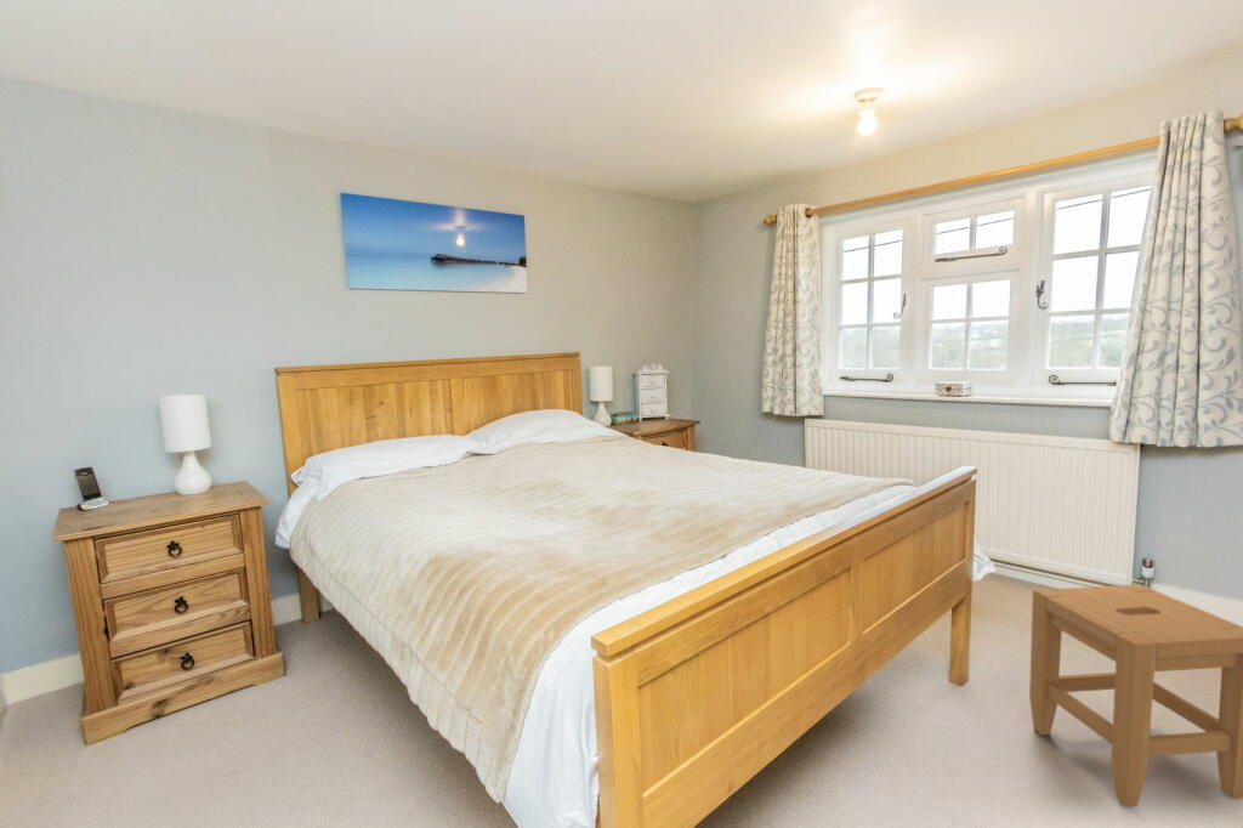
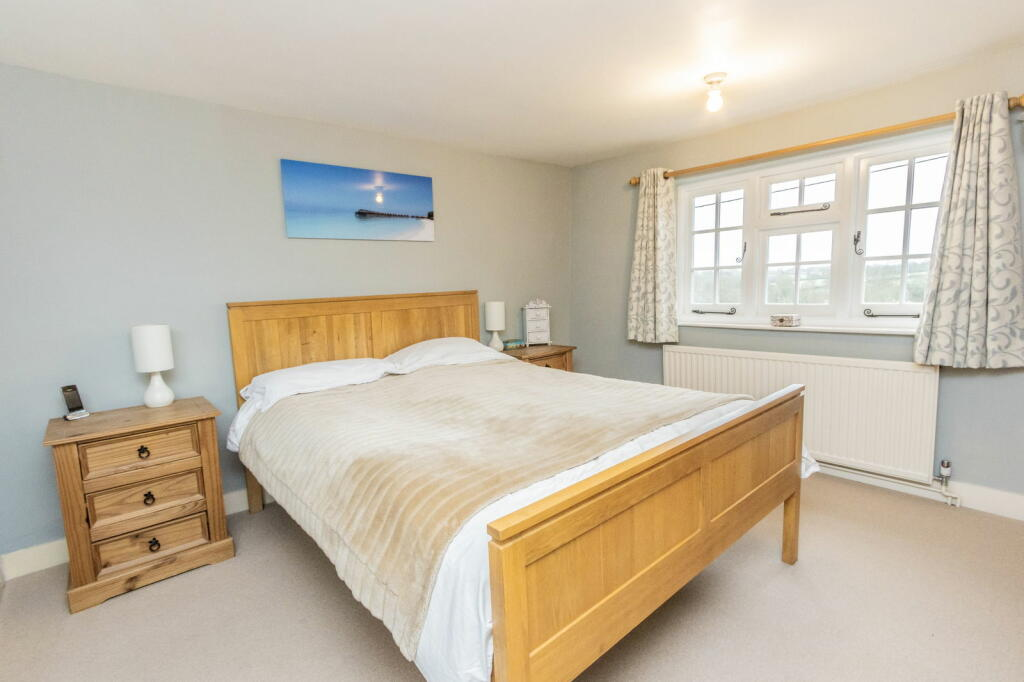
- stool [1028,583,1243,809]
